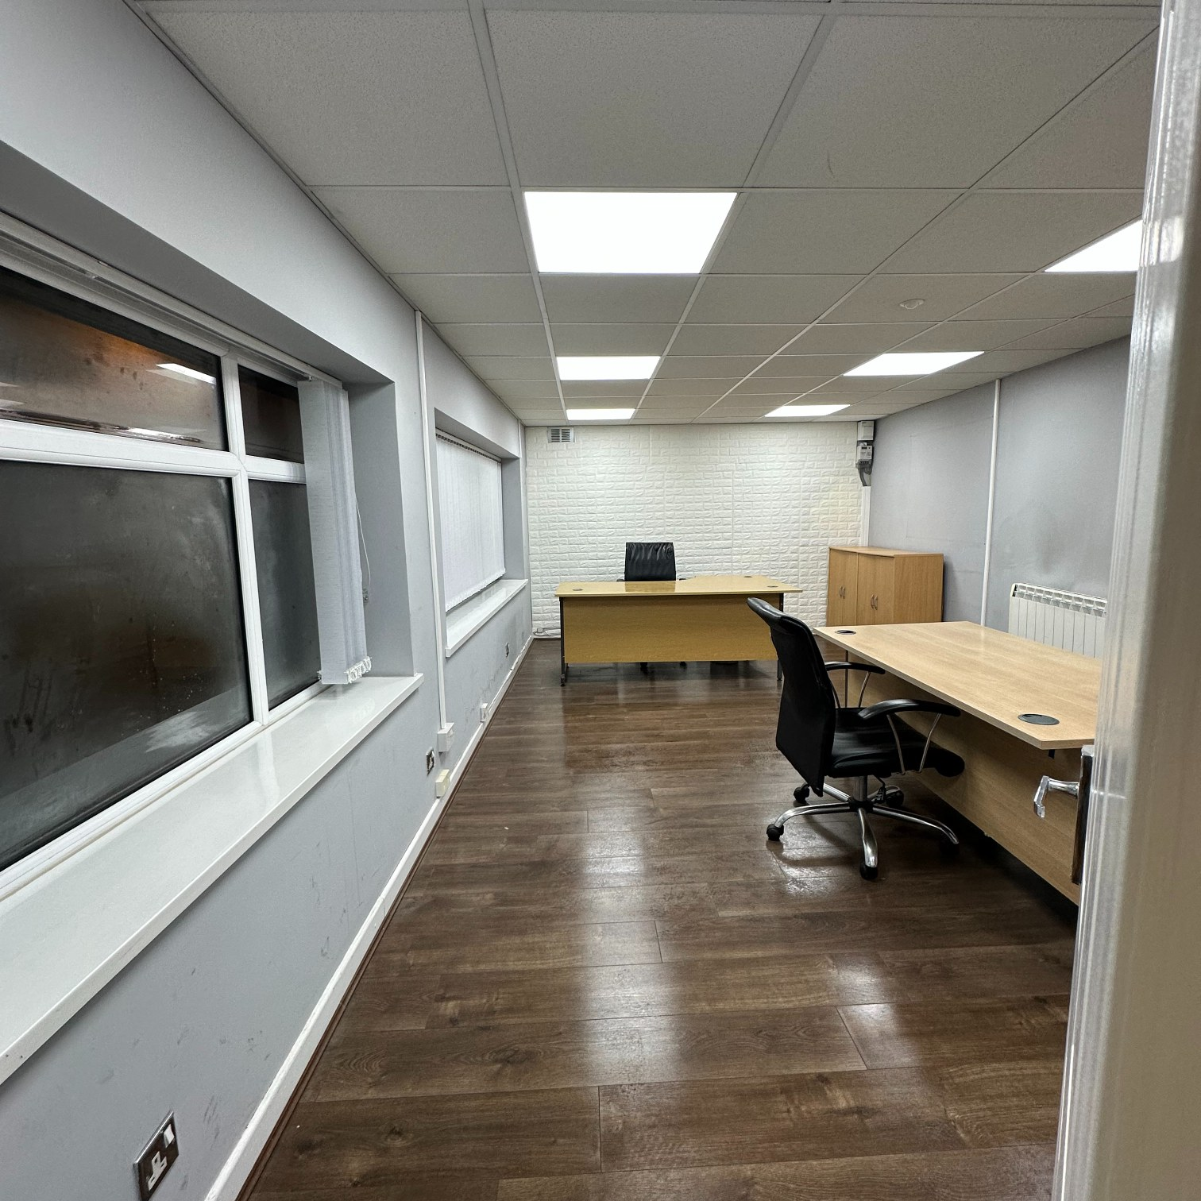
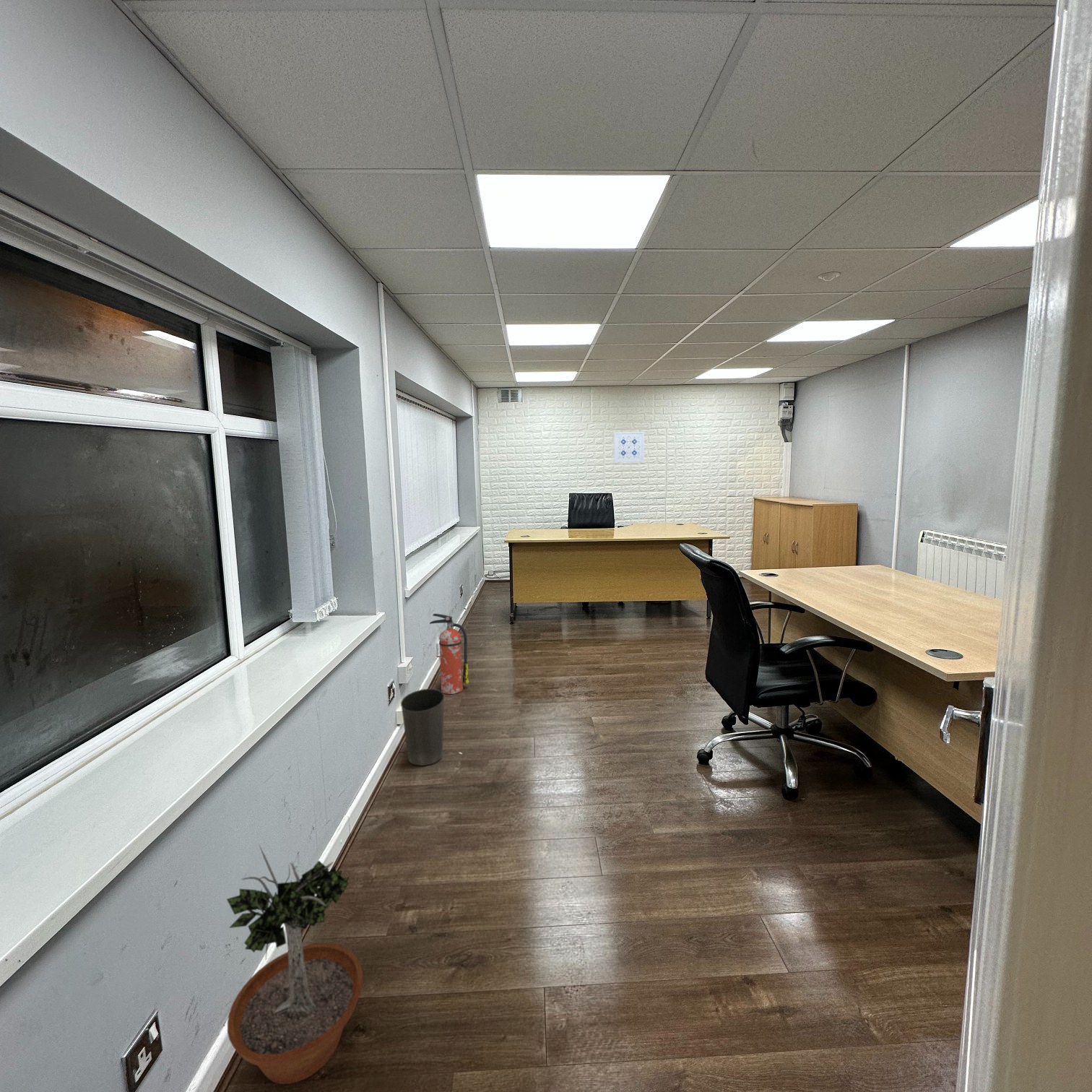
+ fire extinguisher [429,613,469,695]
+ potted tree [226,844,363,1085]
+ wall art [613,431,645,463]
+ waste basket [400,688,445,766]
